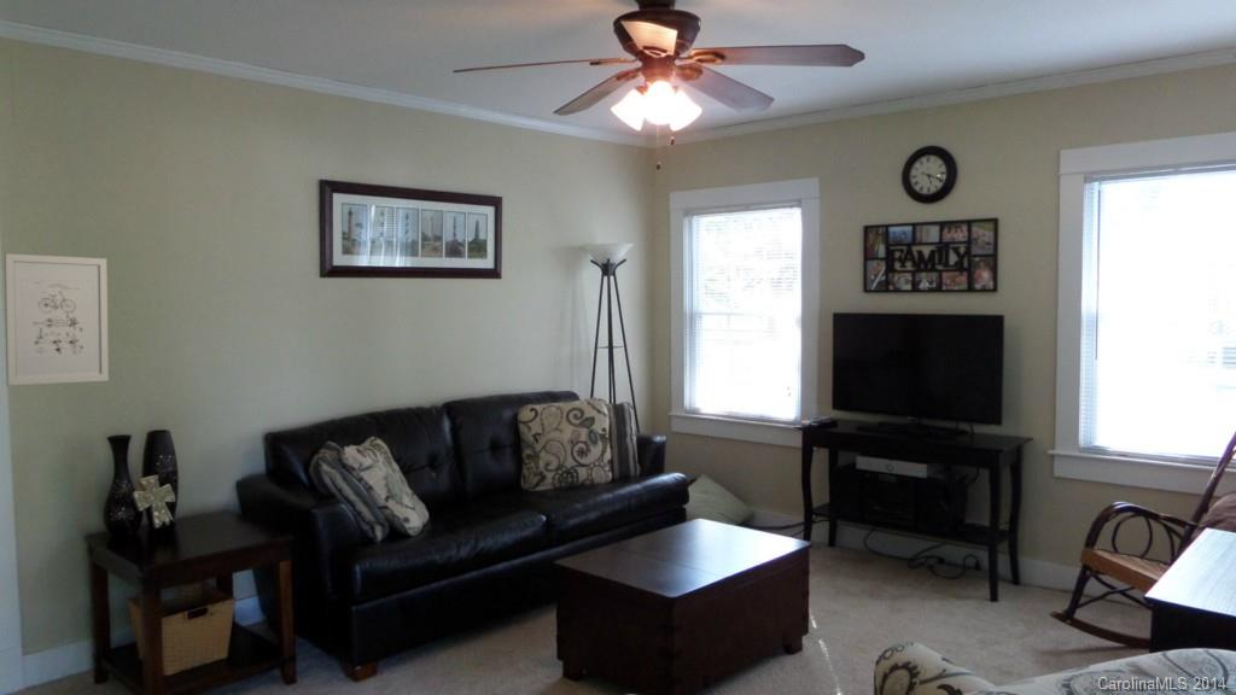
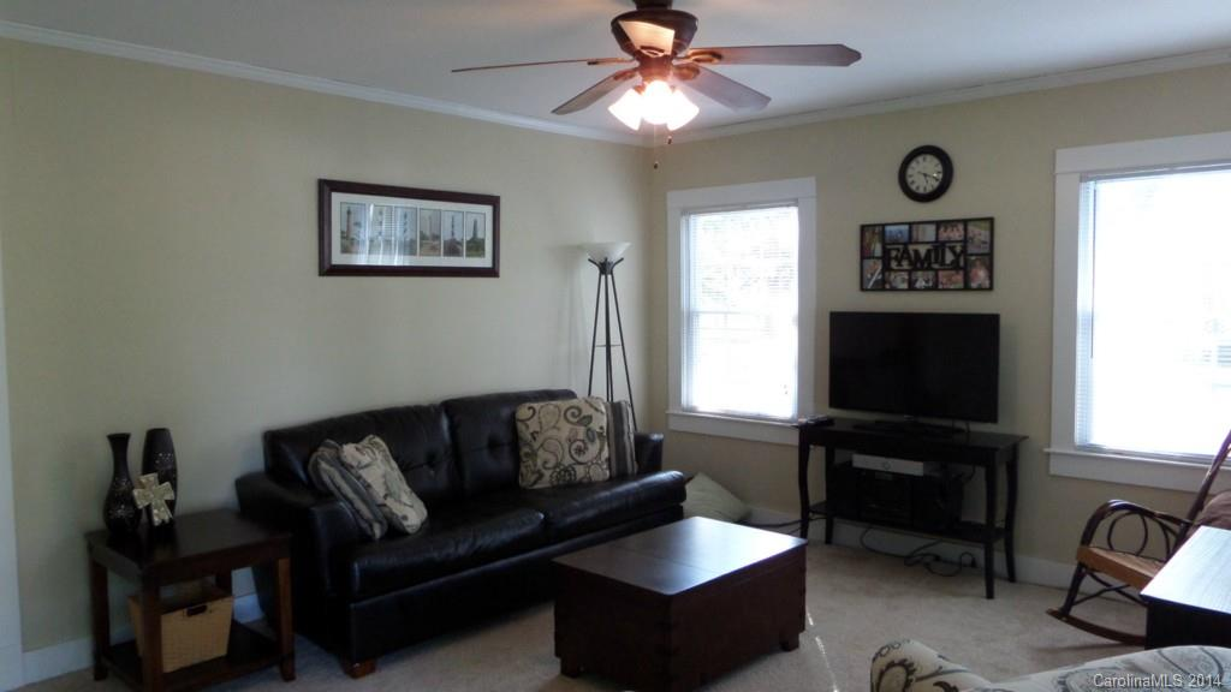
- wall art [4,252,110,386]
